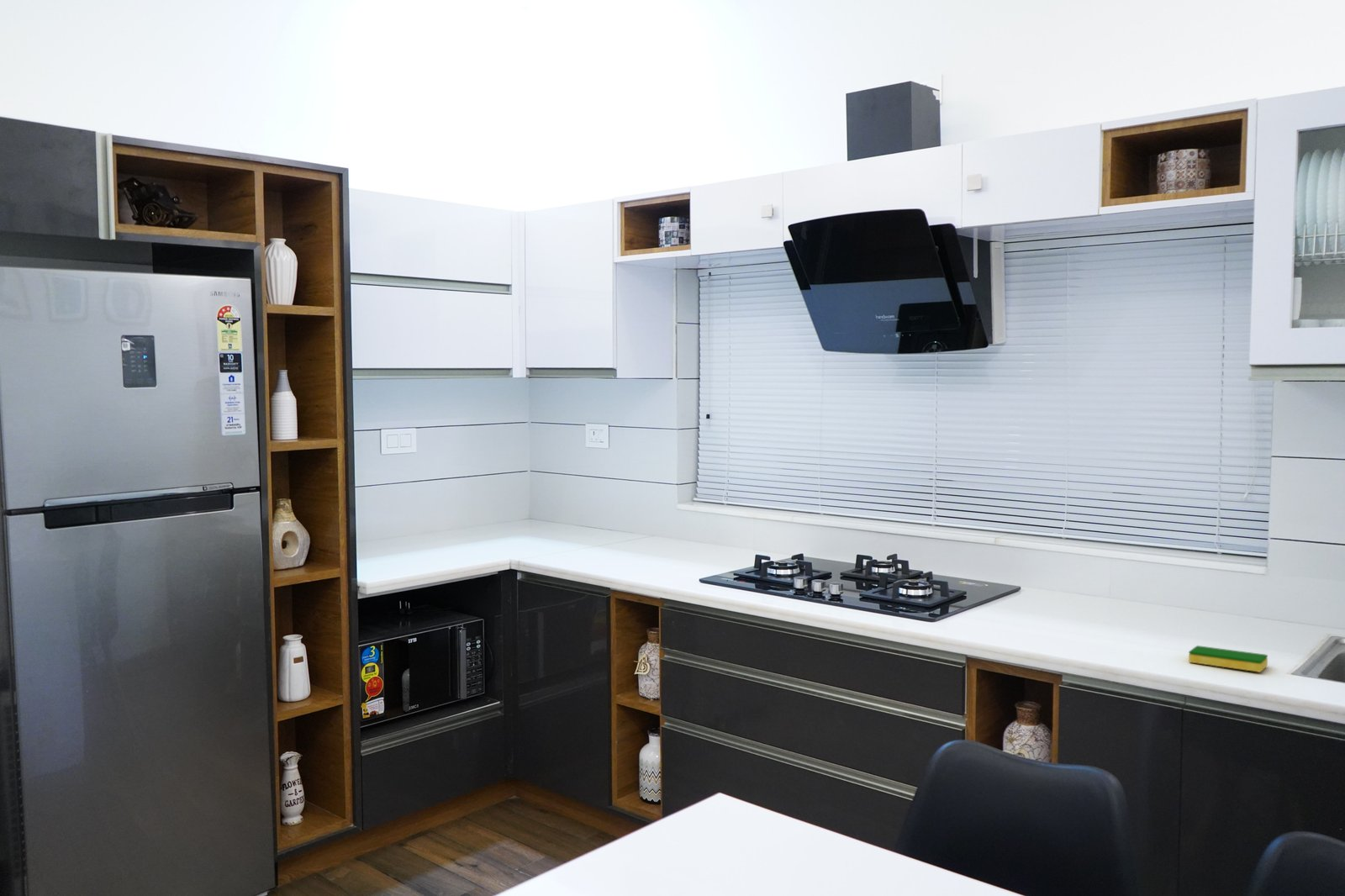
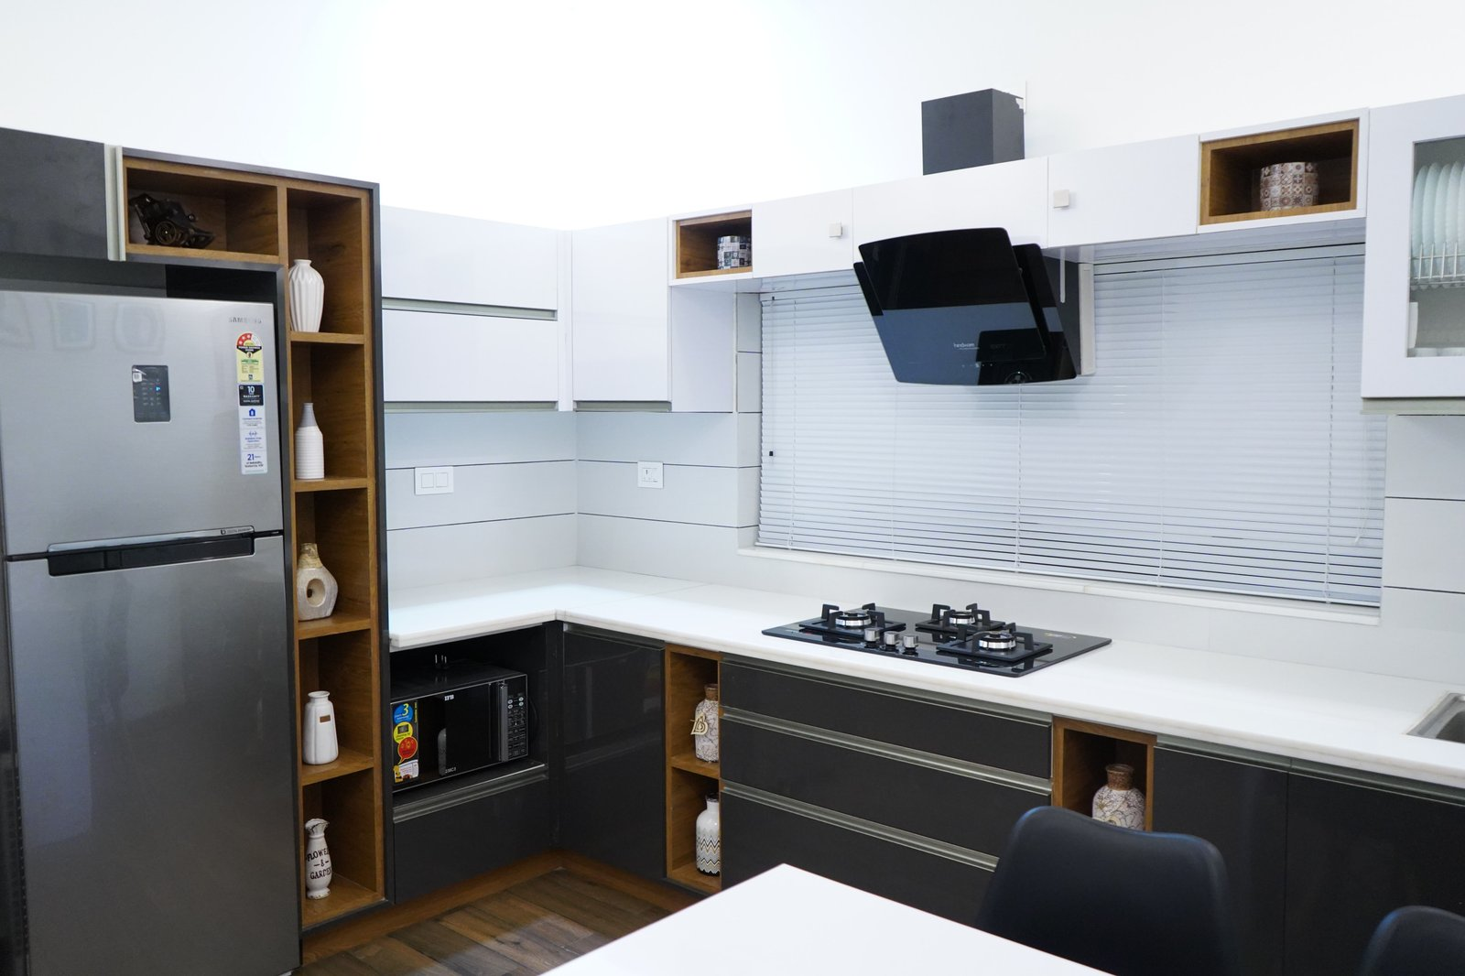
- dish sponge [1188,645,1269,673]
